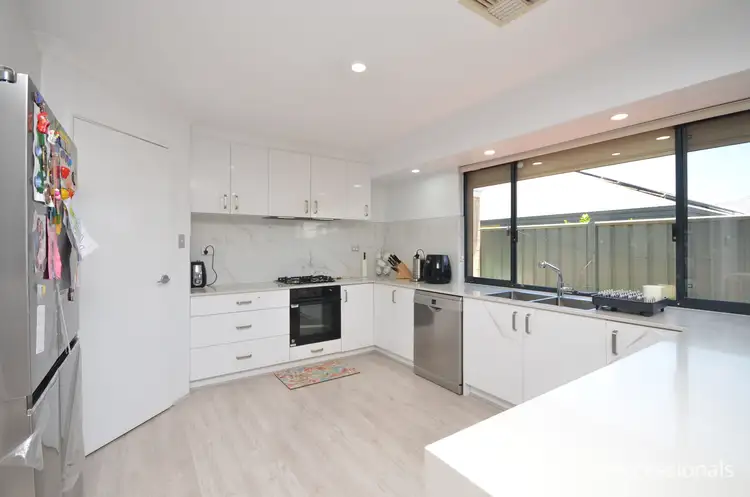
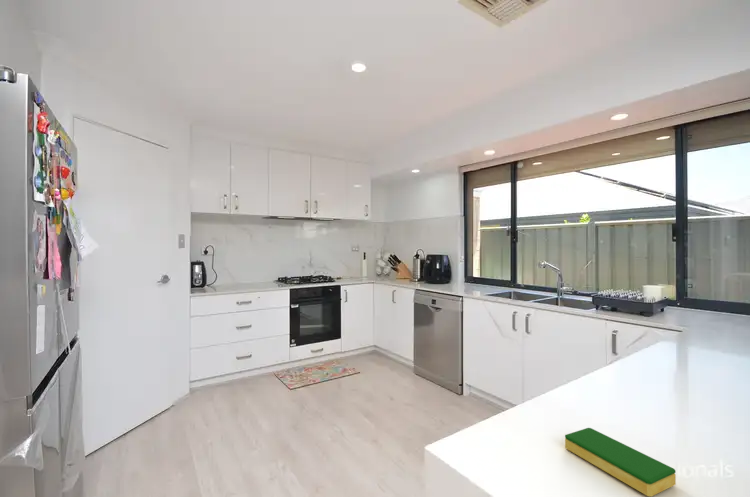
+ dish sponge [564,427,677,497]
